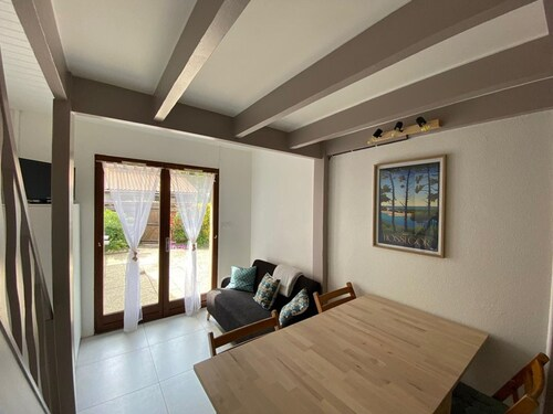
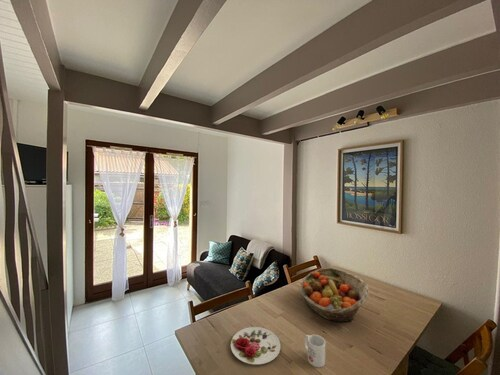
+ plate [230,326,281,366]
+ mug [303,334,326,368]
+ fruit basket [299,267,370,323]
